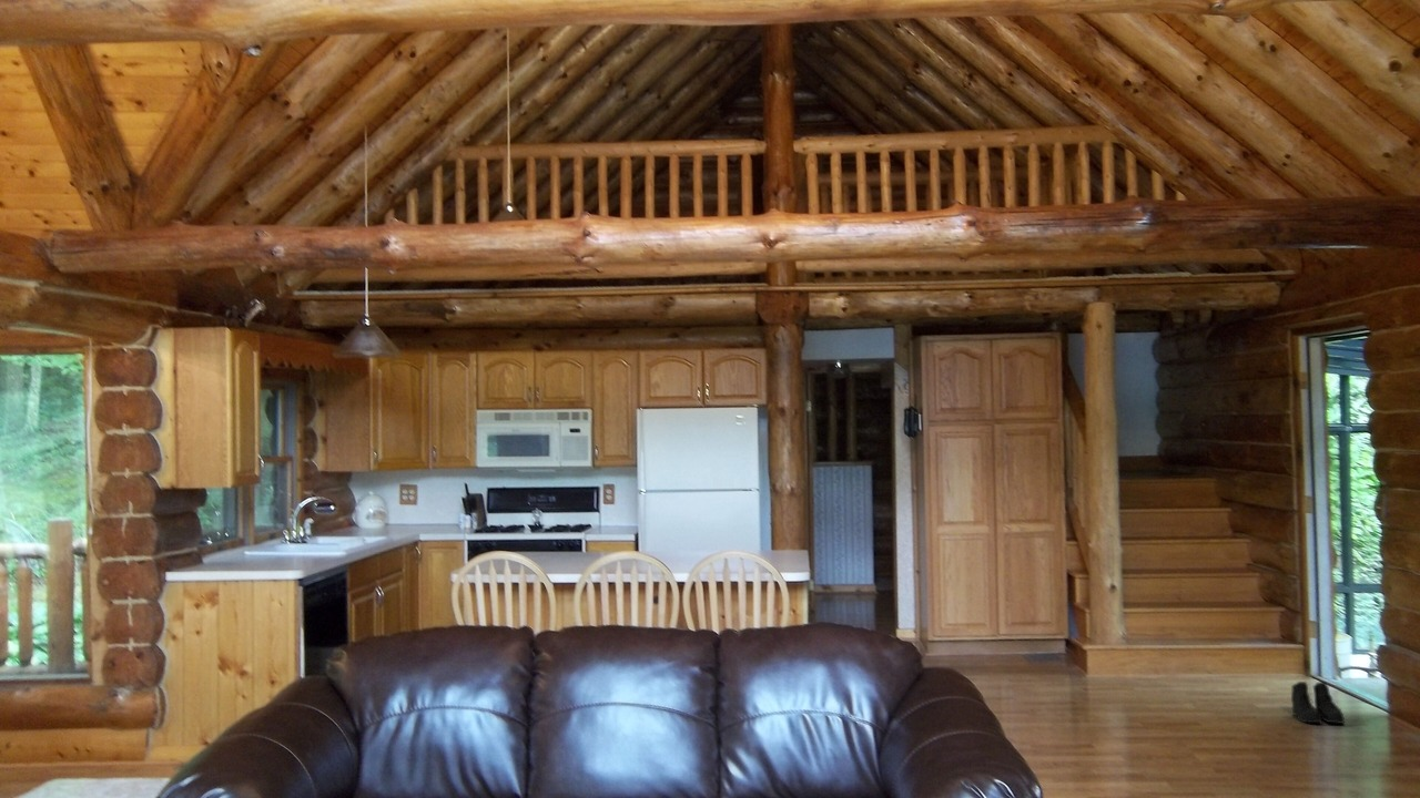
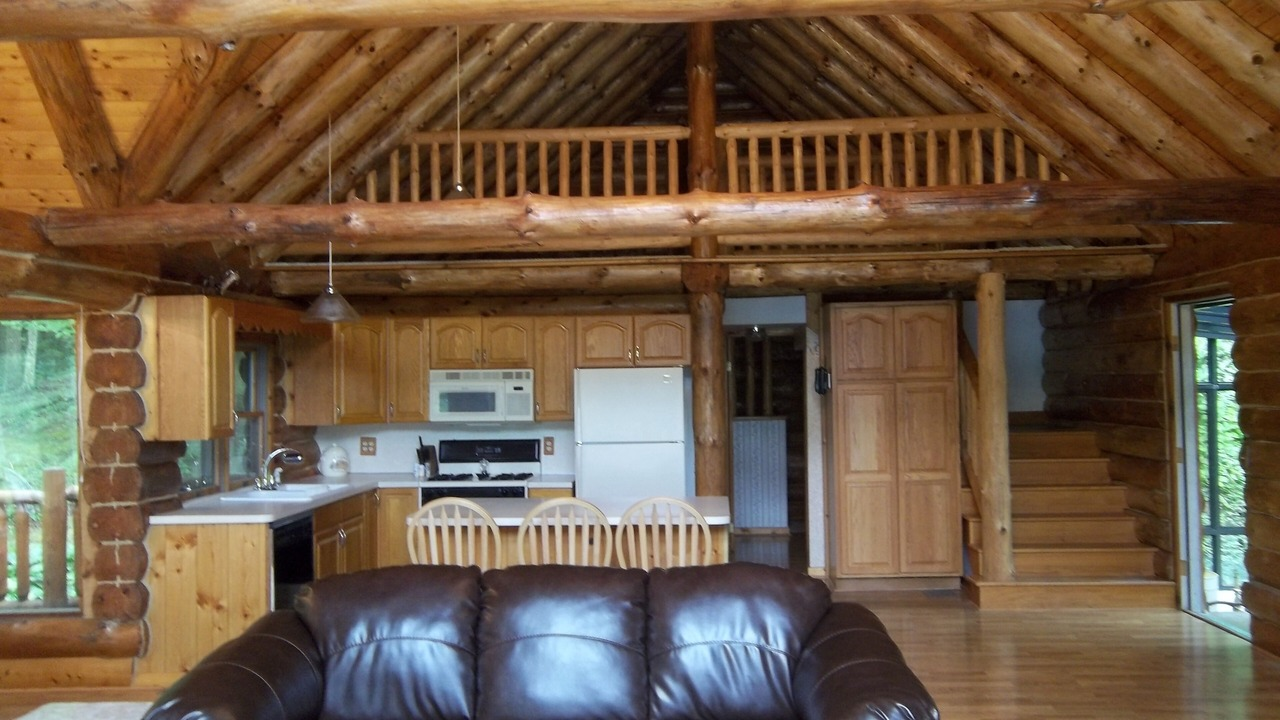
- boots [1290,681,1346,725]
